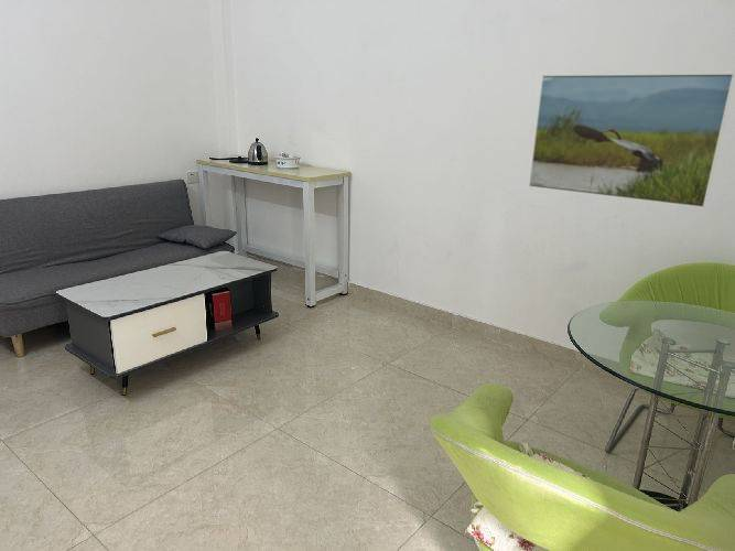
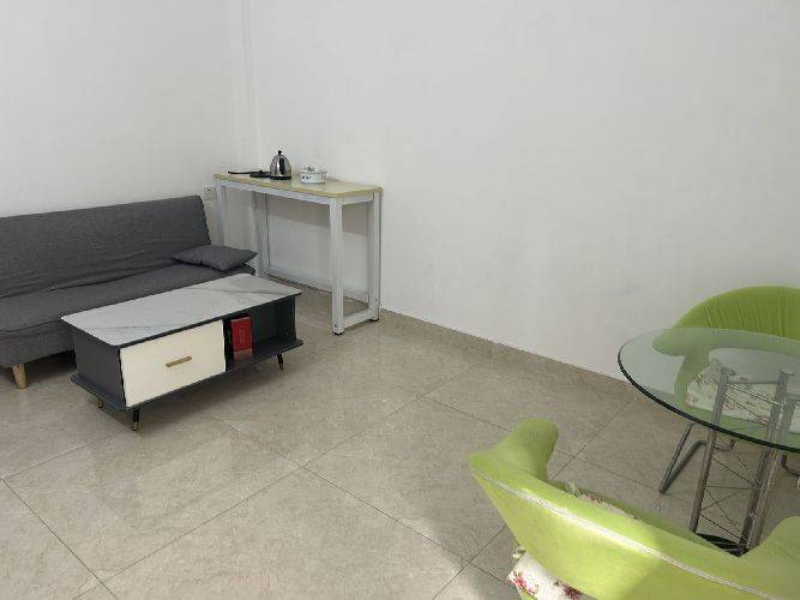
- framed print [528,73,735,208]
